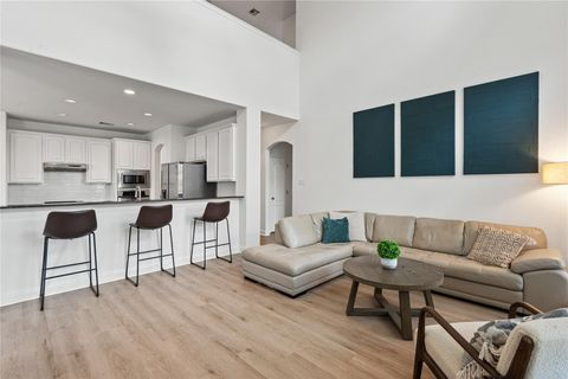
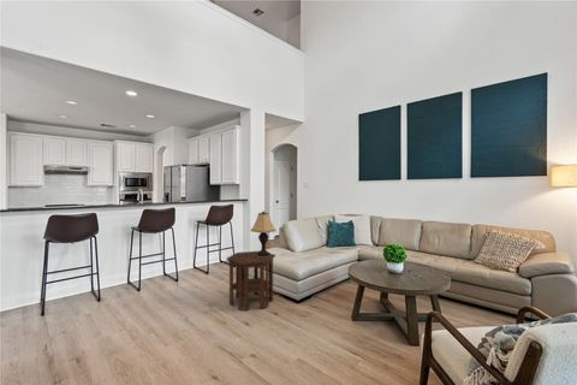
+ side table [225,250,276,312]
+ lamp [250,211,278,256]
